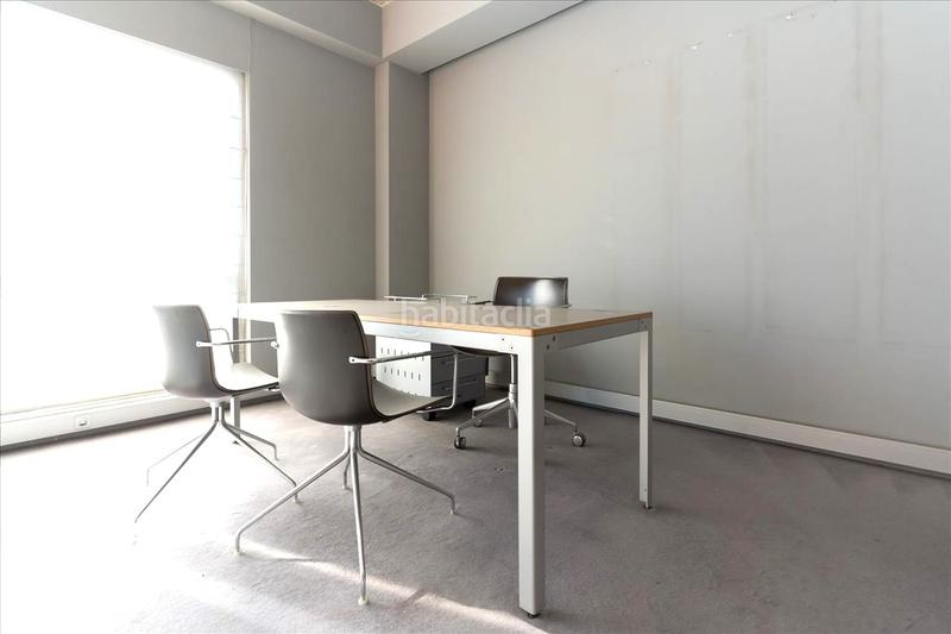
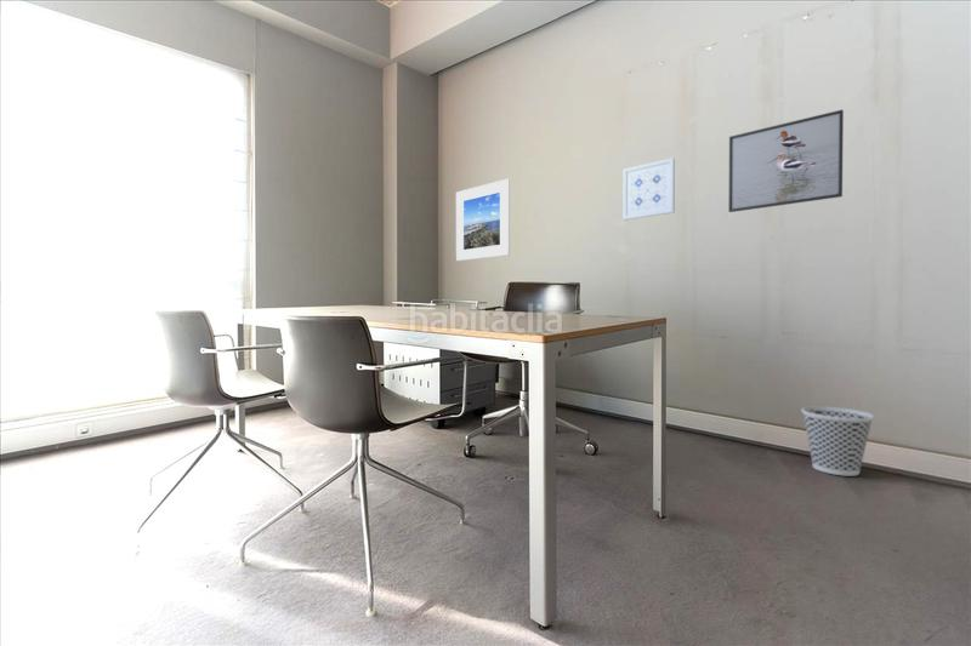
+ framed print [455,178,511,262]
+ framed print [727,109,845,213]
+ wall art [623,156,676,221]
+ wastebasket [800,406,875,478]
